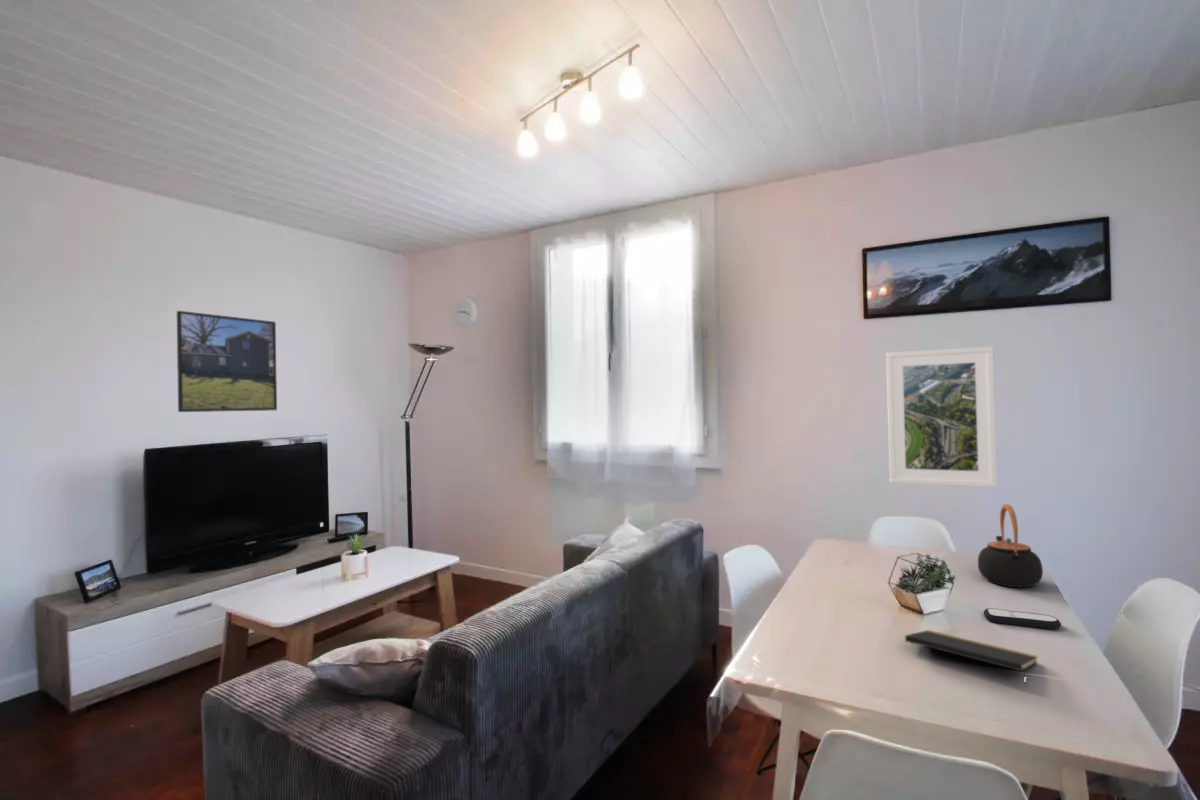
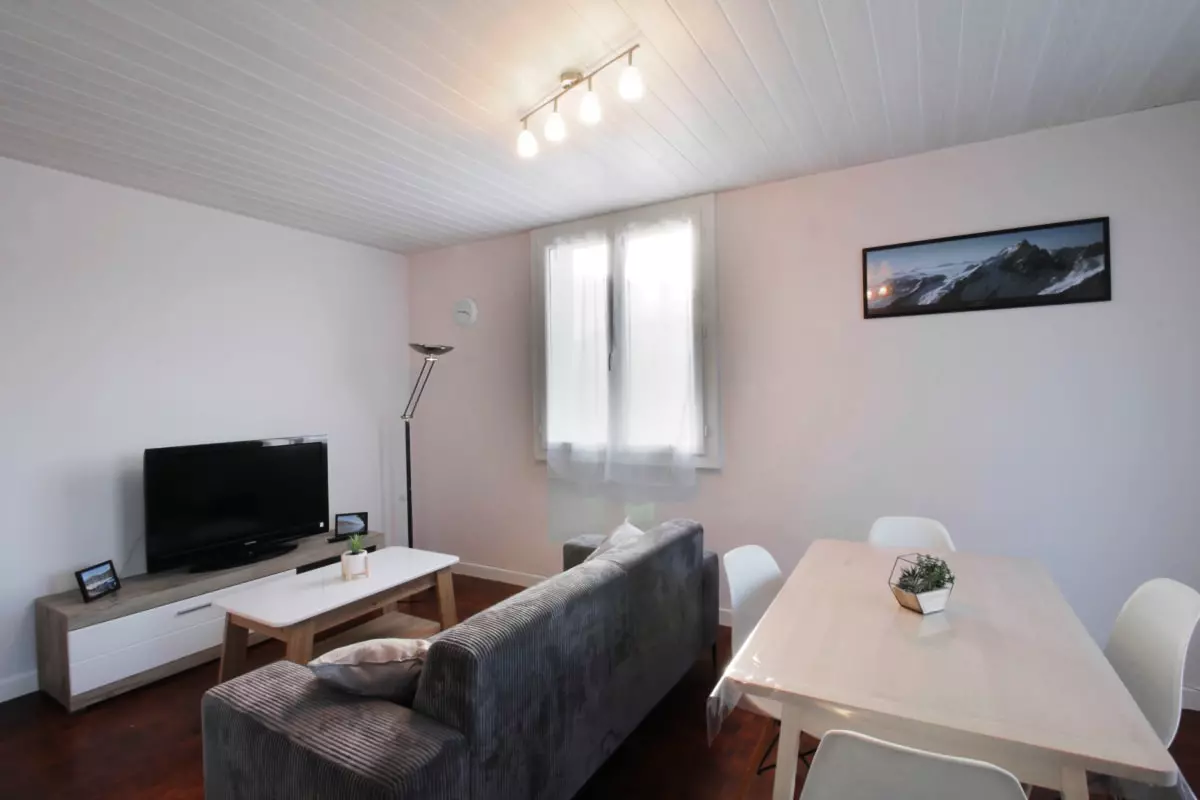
- remote control [983,607,1062,630]
- notepad [904,629,1039,687]
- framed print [885,345,998,488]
- teapot [977,503,1044,588]
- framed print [176,310,278,413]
